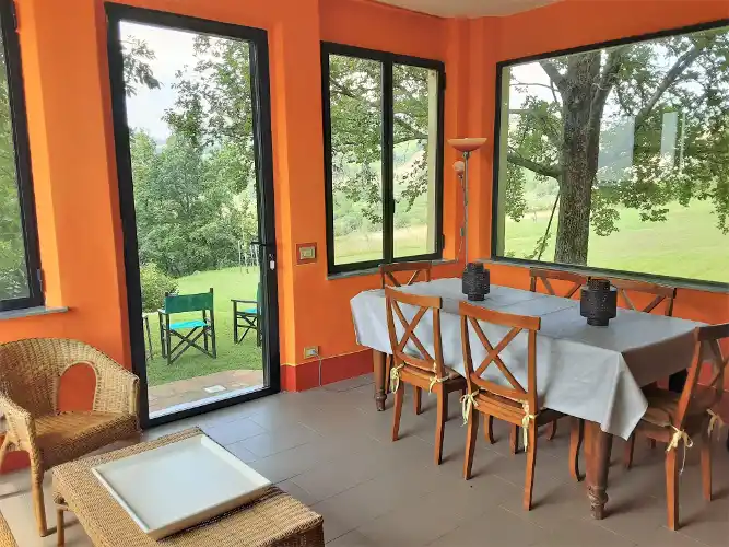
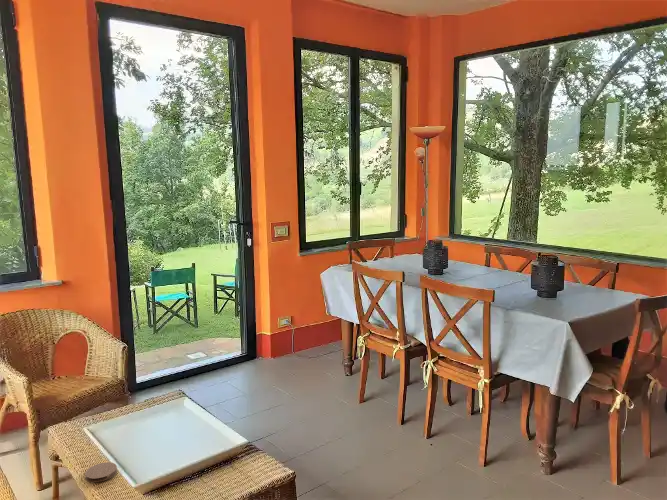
+ coaster [84,461,118,483]
